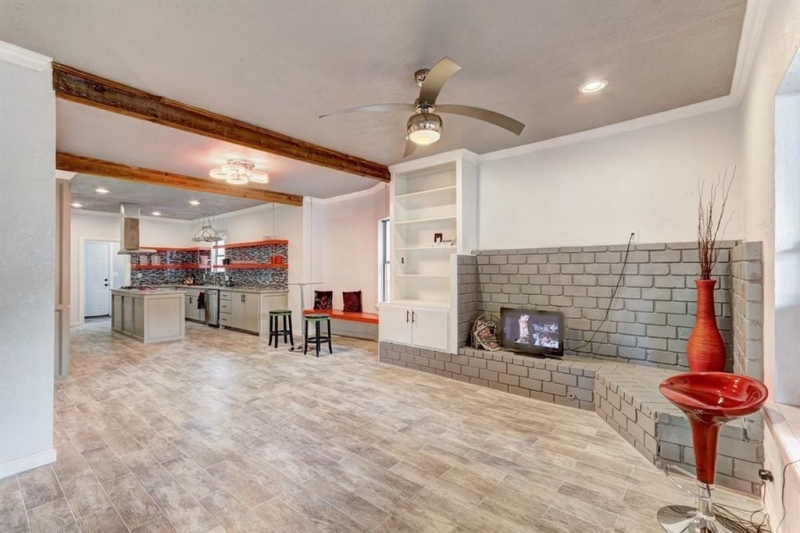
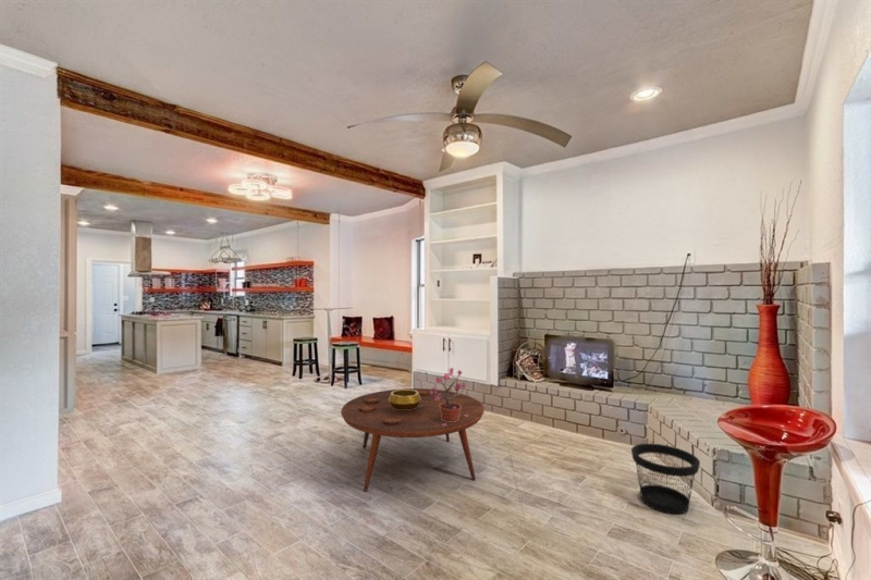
+ wastebasket [630,443,701,515]
+ potted plant [430,367,468,427]
+ decorative bowl [389,388,421,410]
+ coffee table [340,387,486,493]
